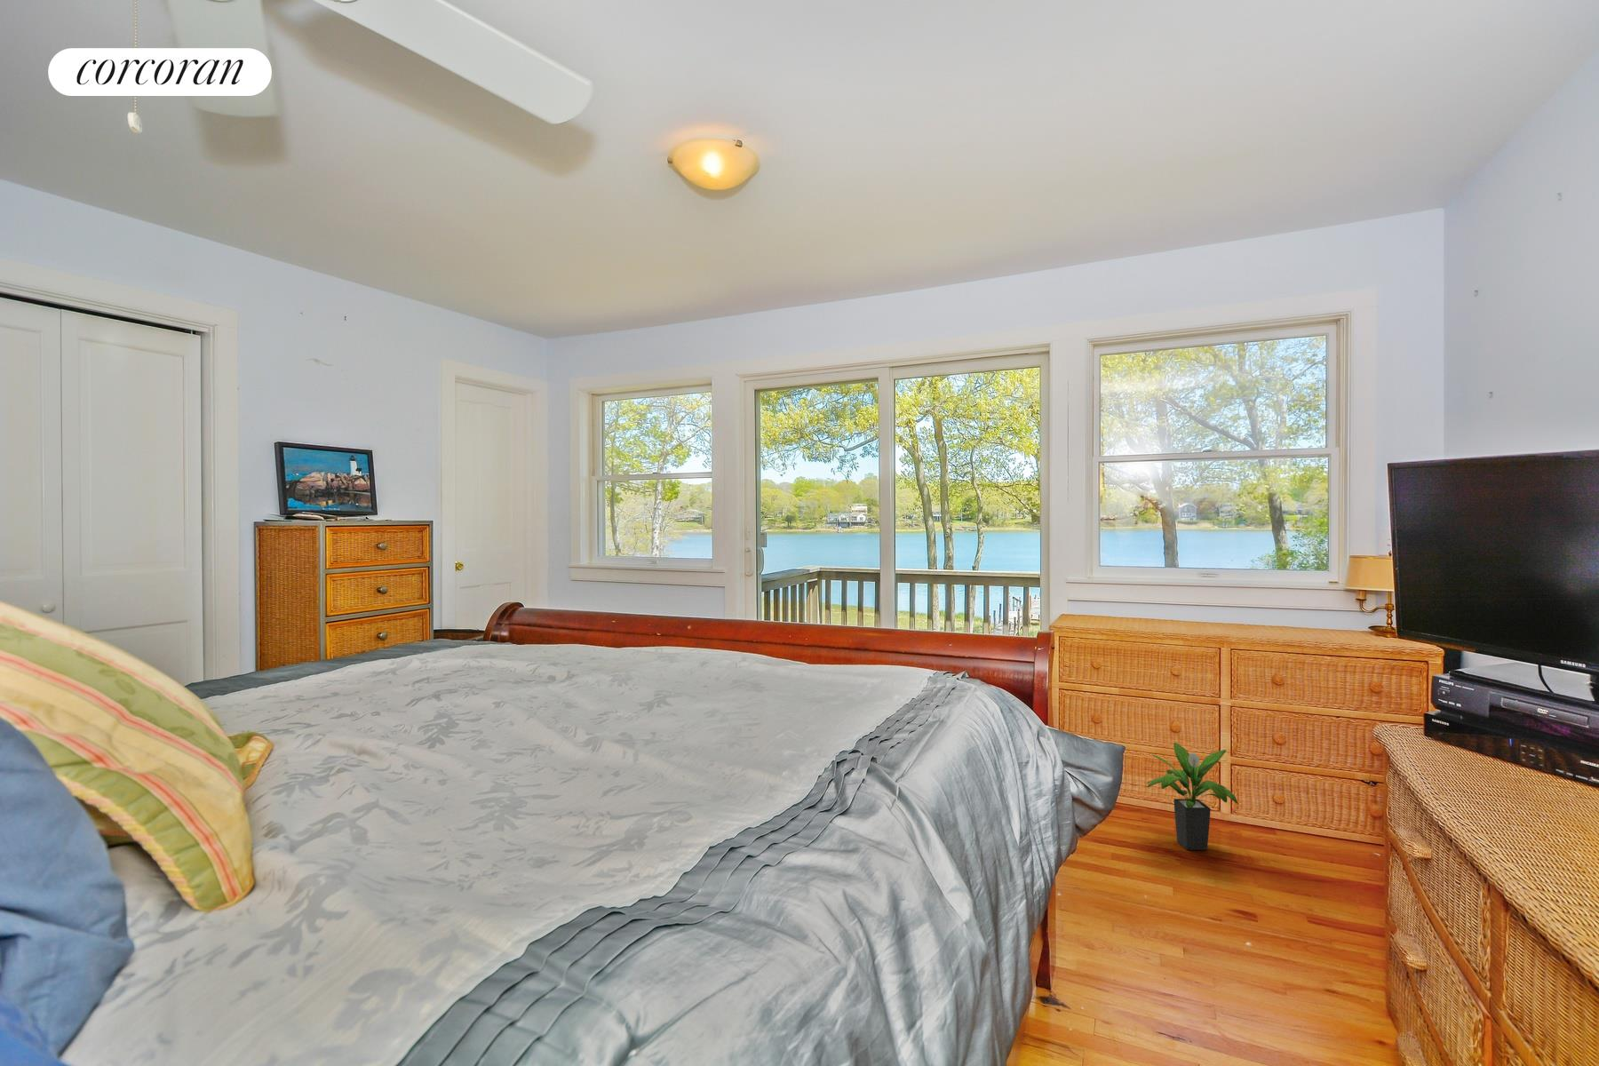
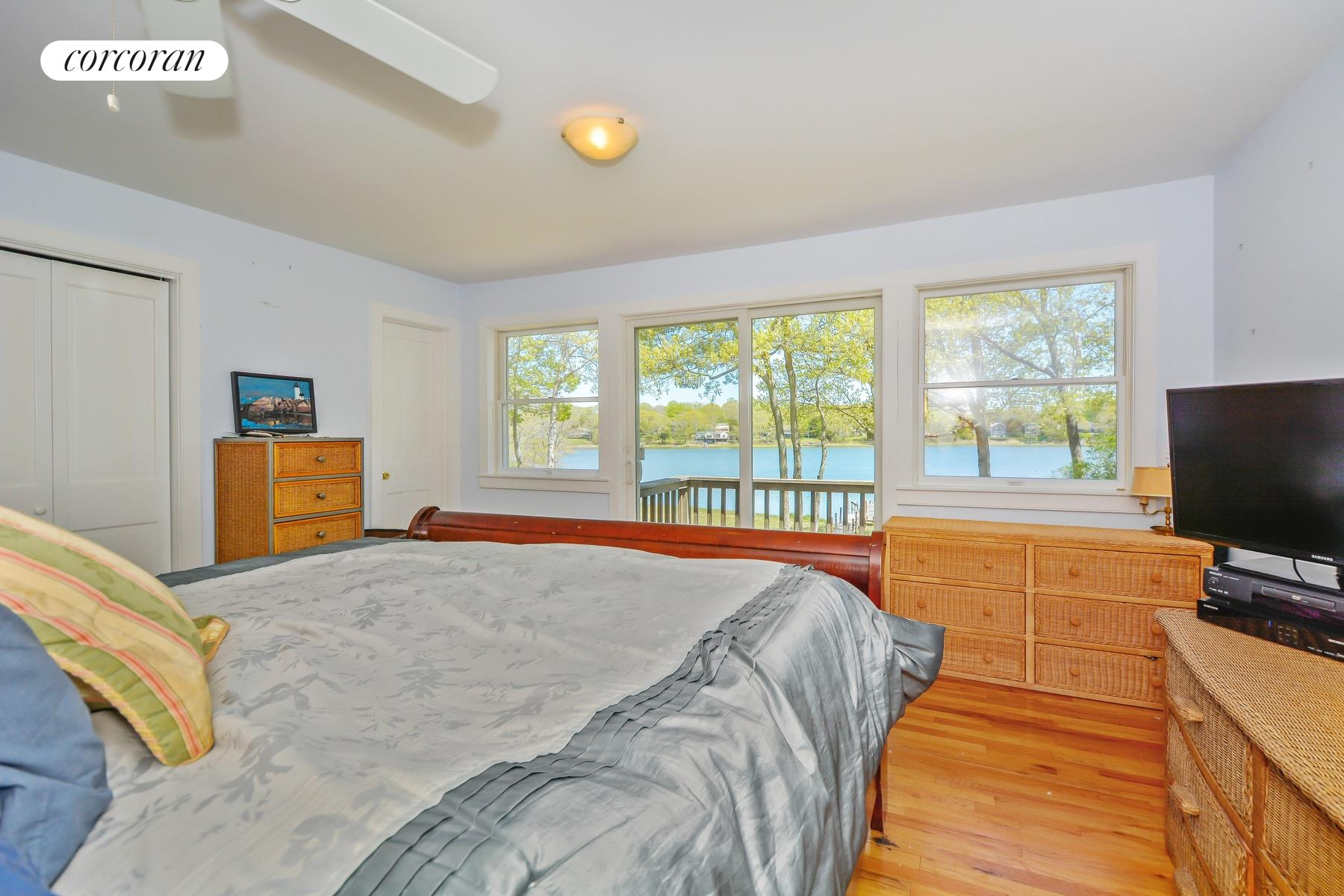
- potted plant [1146,741,1239,851]
